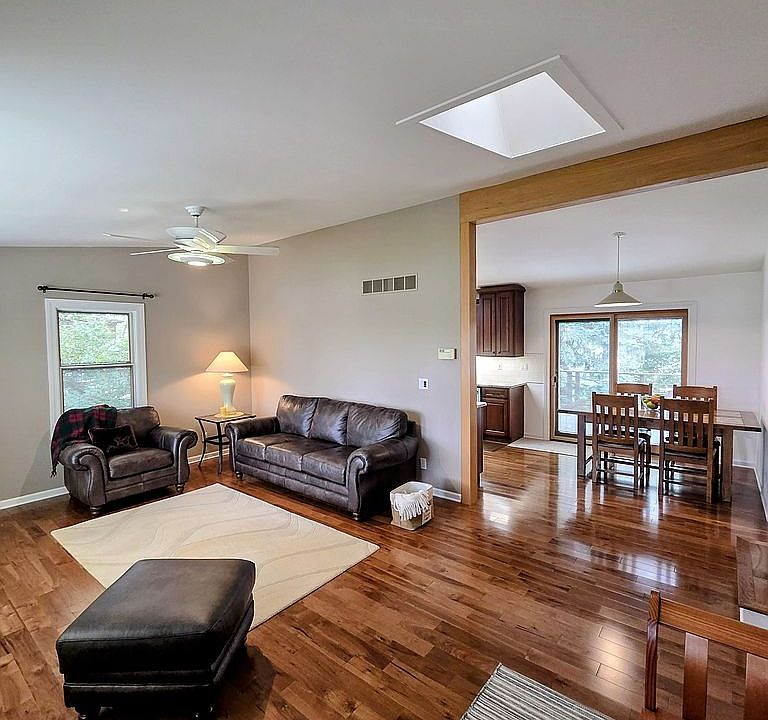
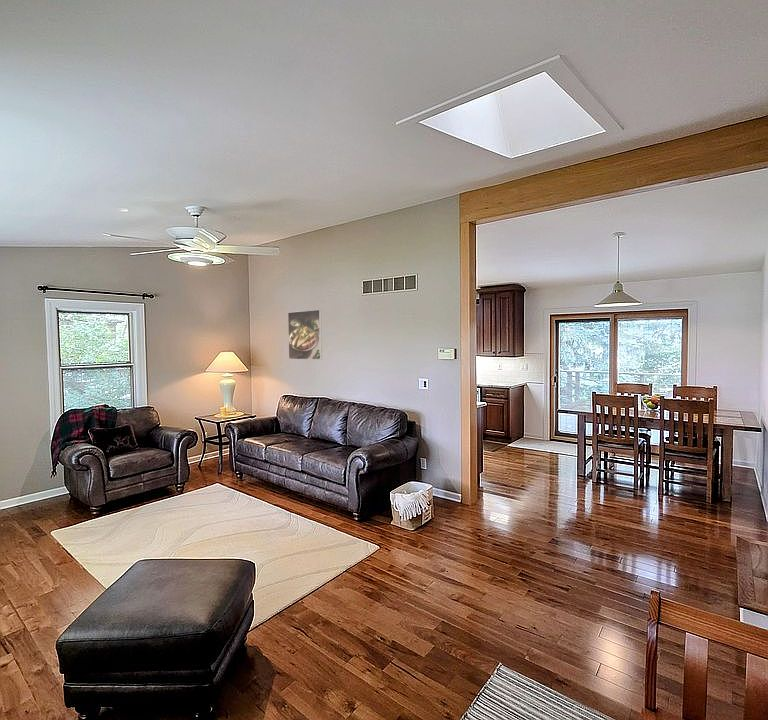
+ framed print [287,309,323,361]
